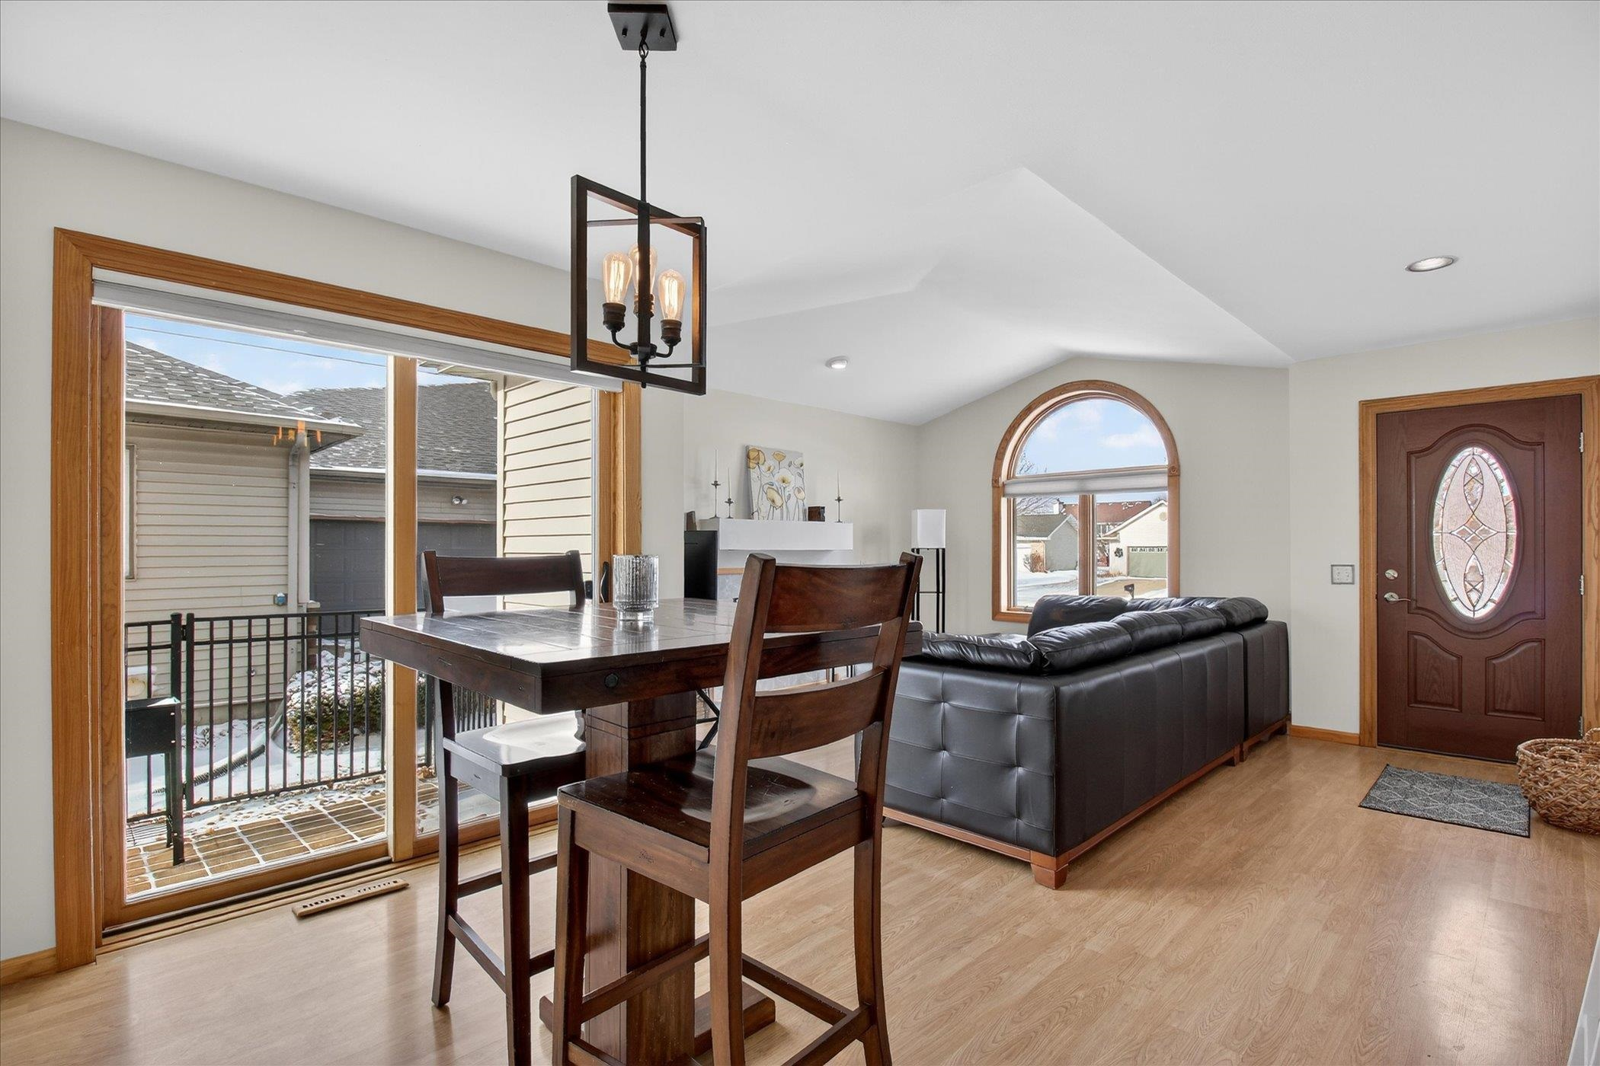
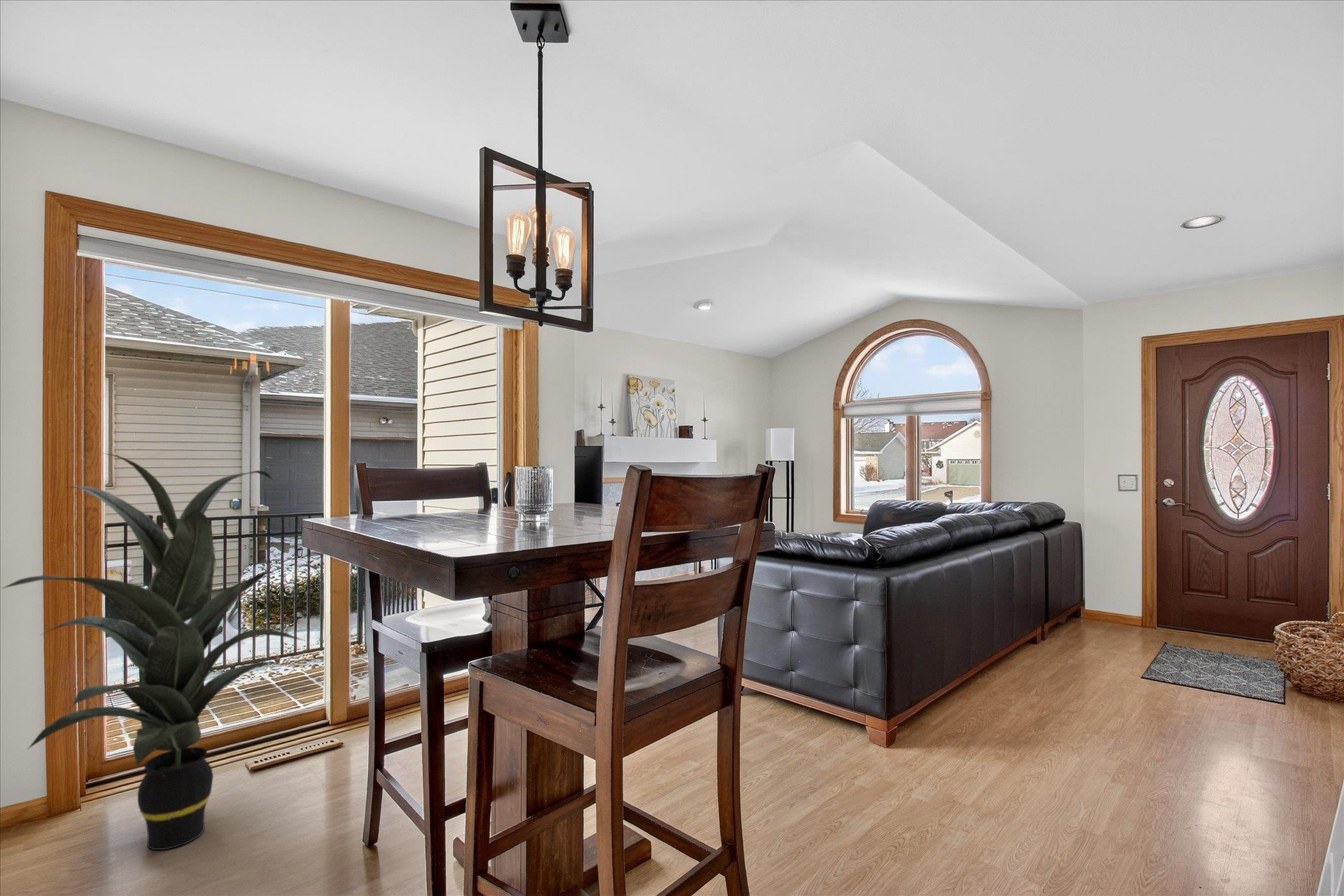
+ indoor plant [0,452,305,851]
